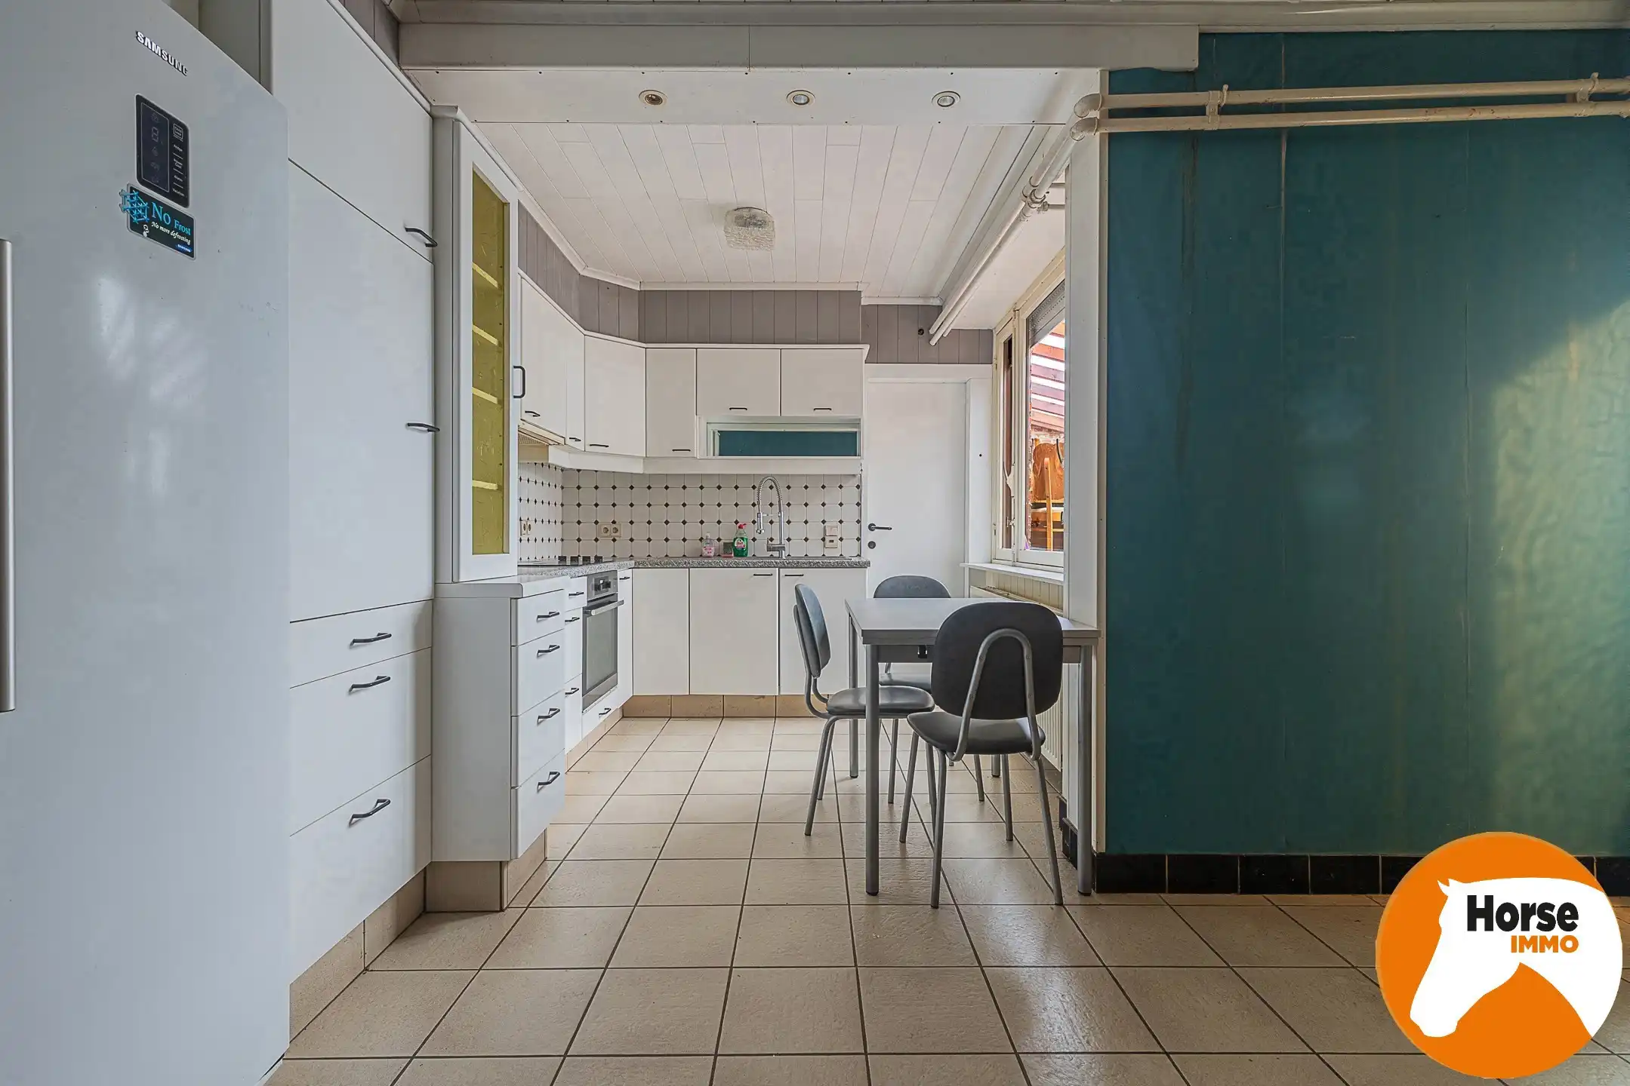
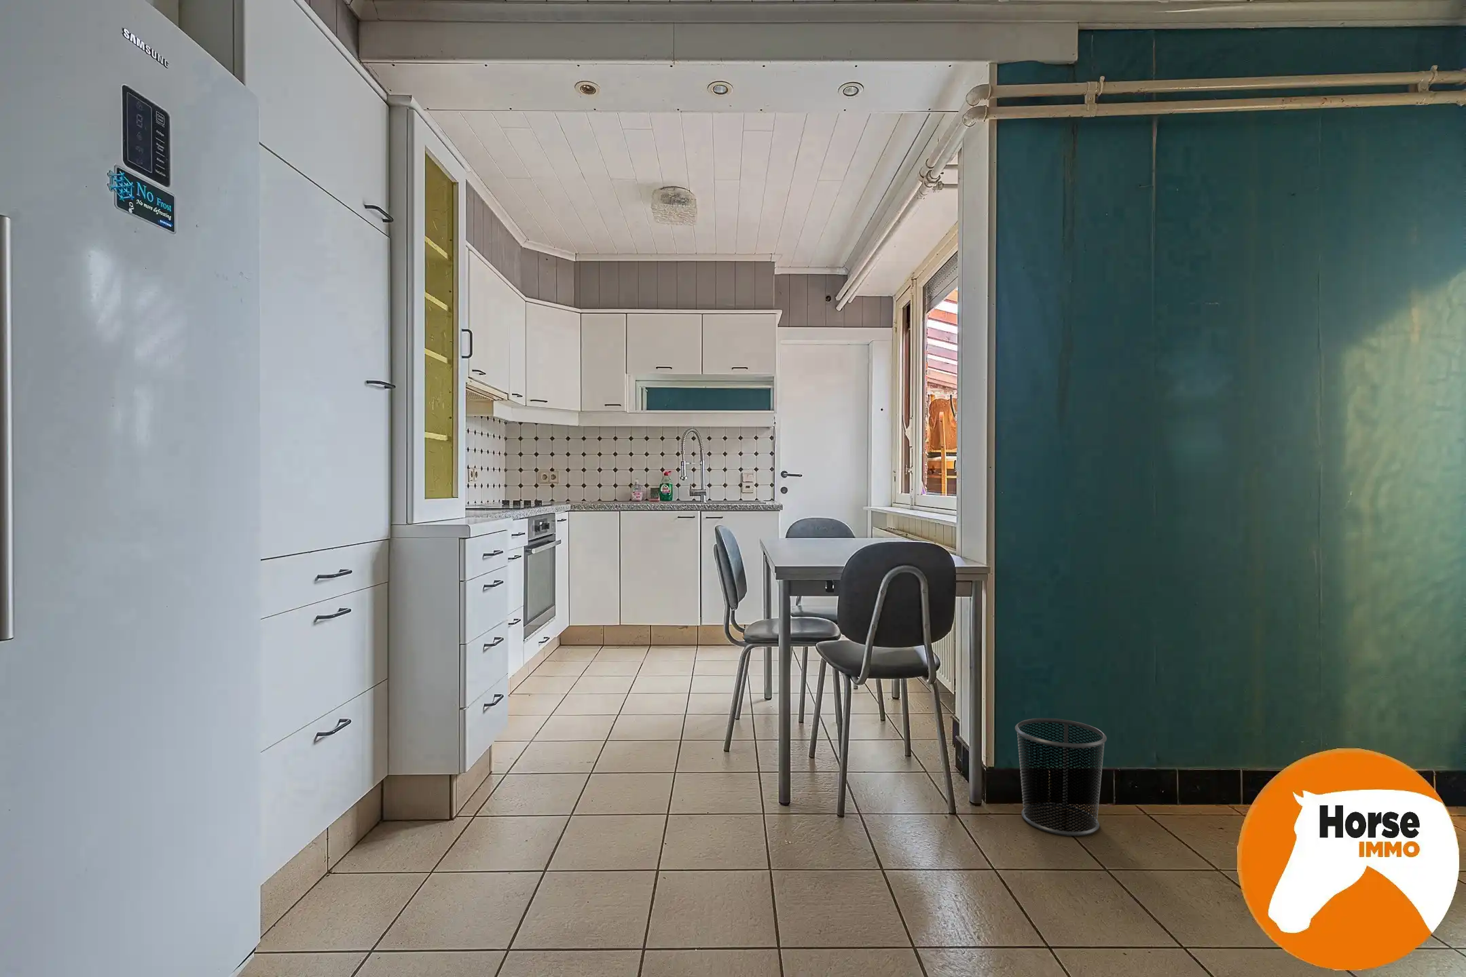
+ waste bin [1014,717,1107,836]
